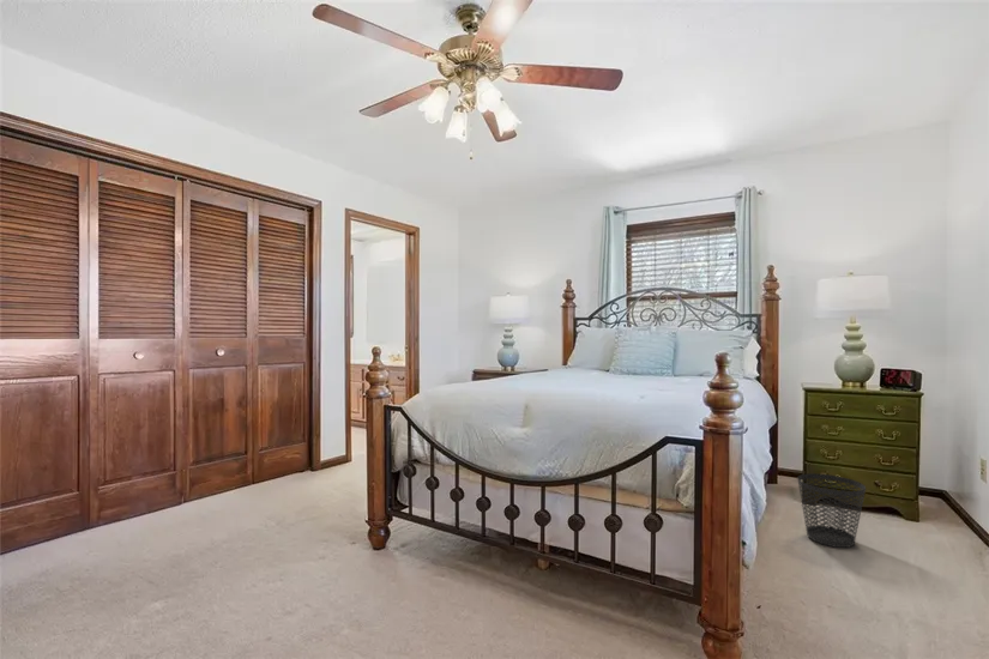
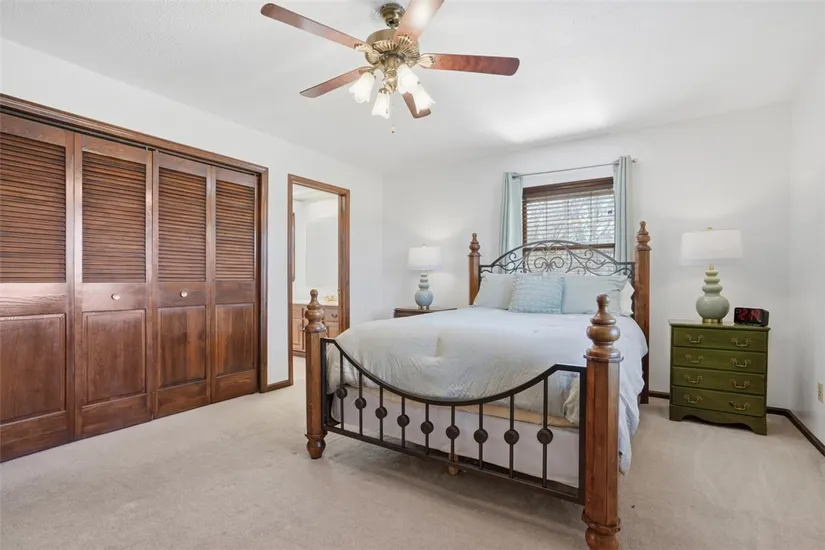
- wastebasket [797,472,867,549]
